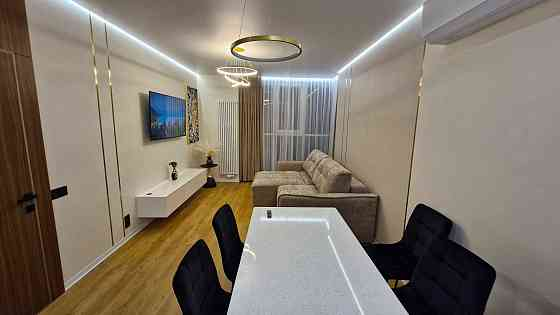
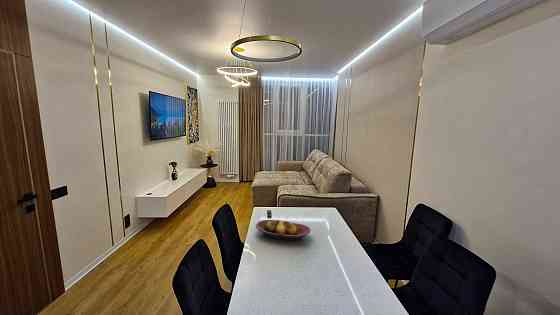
+ fruit bowl [255,219,311,241]
